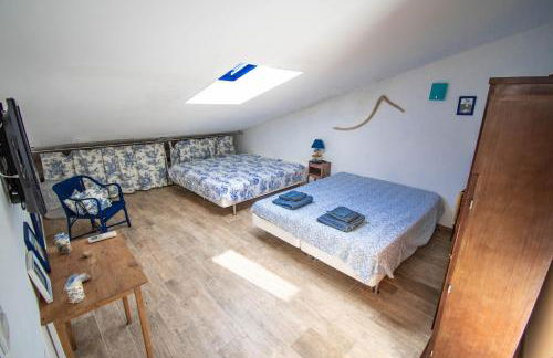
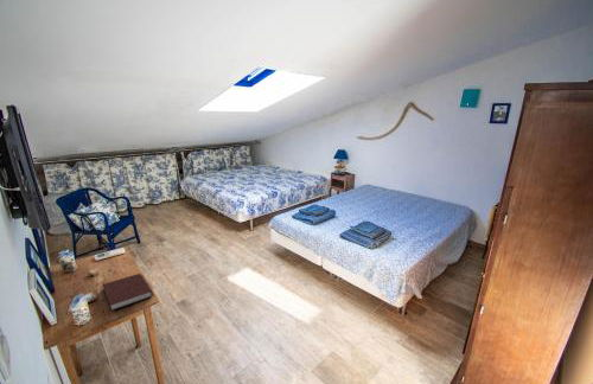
+ notebook [101,273,154,312]
